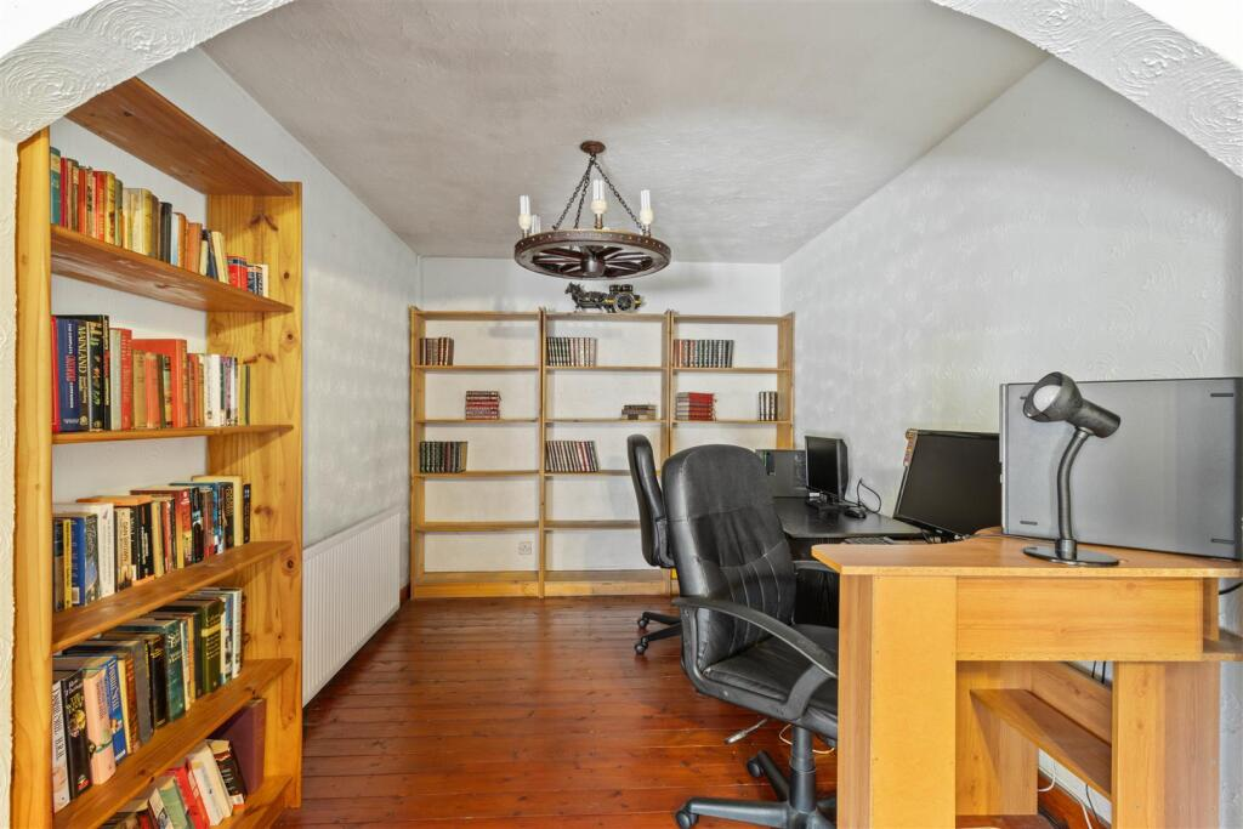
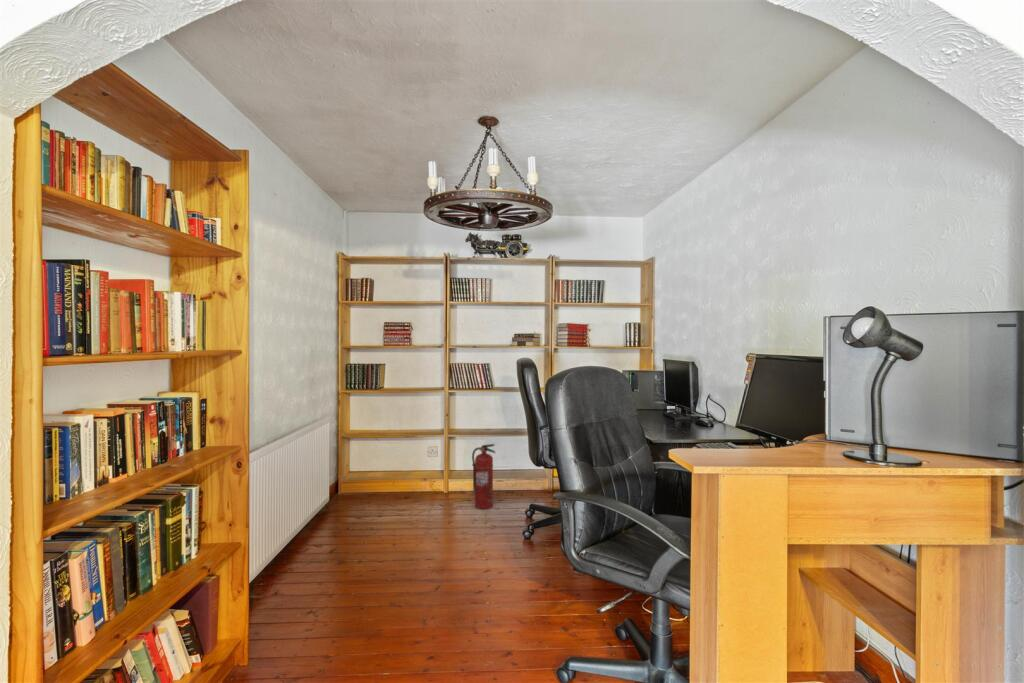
+ fire extinguisher [471,443,496,510]
